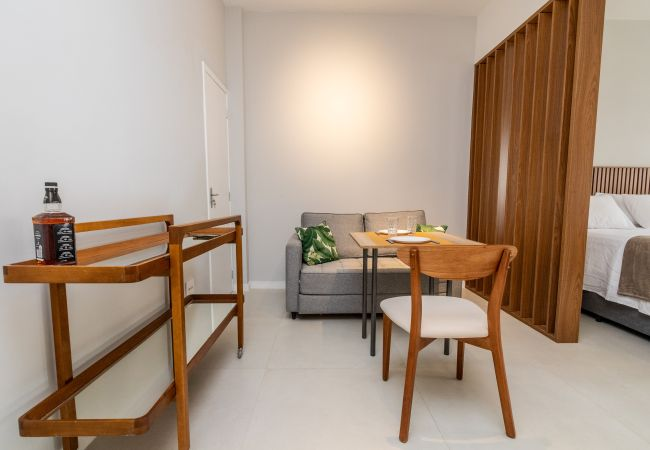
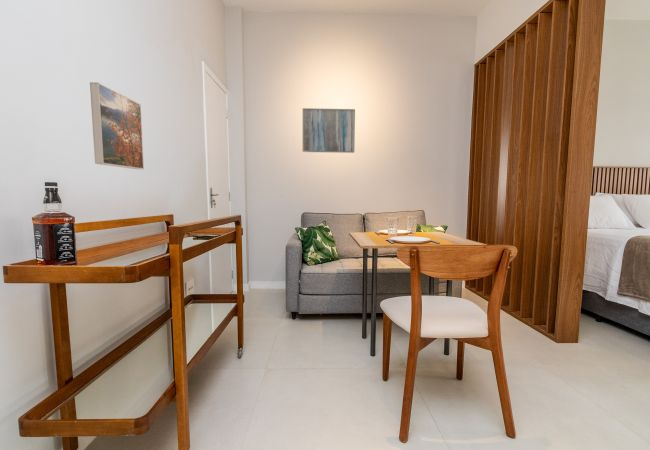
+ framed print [89,81,145,170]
+ wall art [302,107,356,154]
